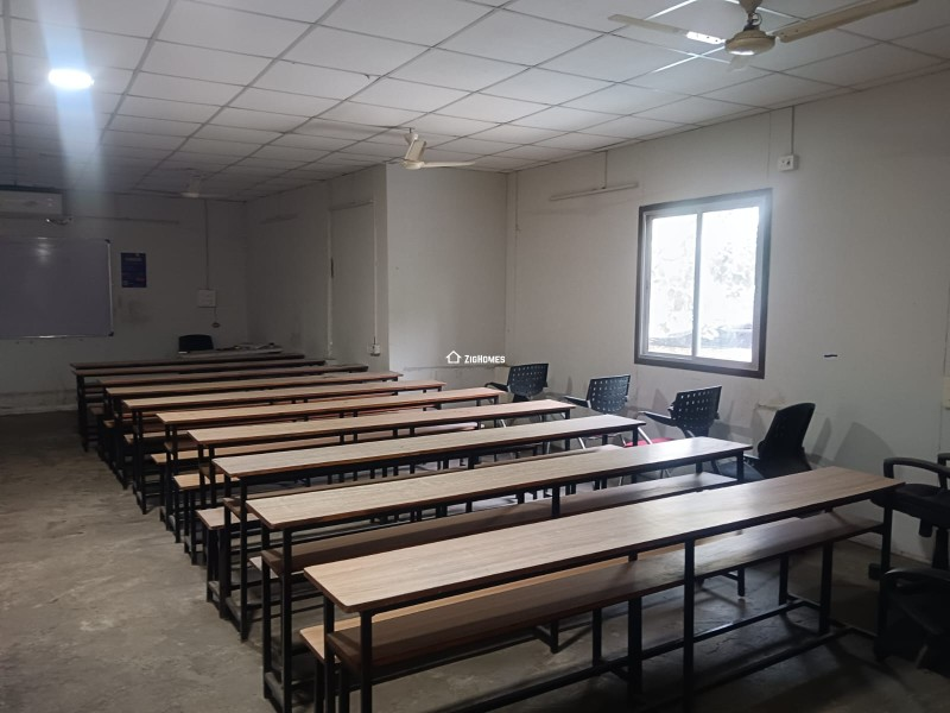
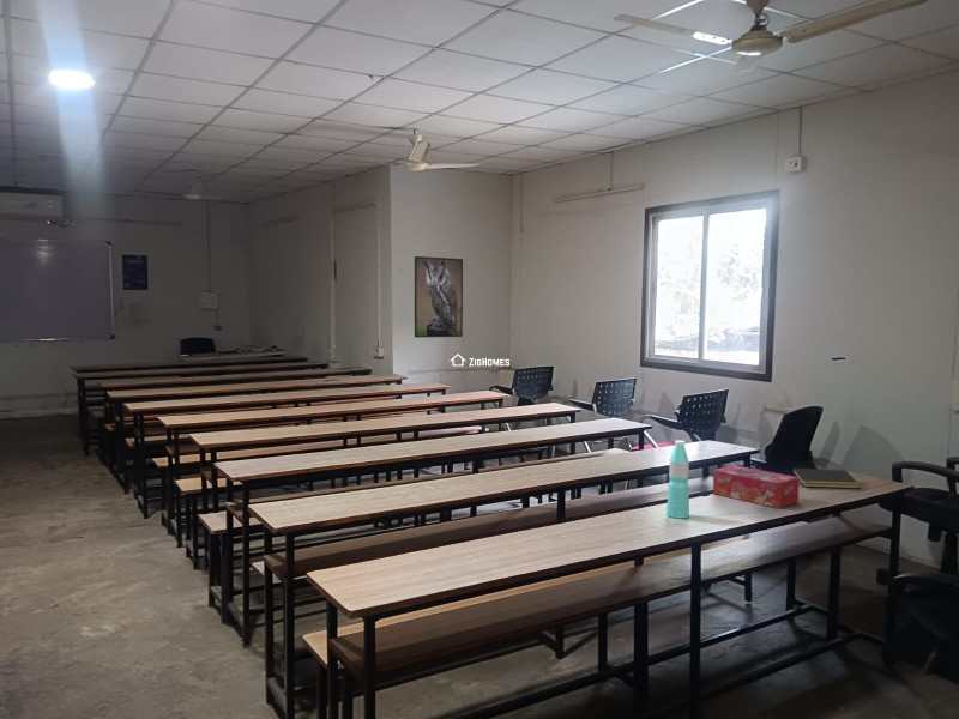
+ notepad [791,467,861,489]
+ water bottle [665,440,690,519]
+ tissue box [712,464,801,509]
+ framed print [414,255,464,339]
